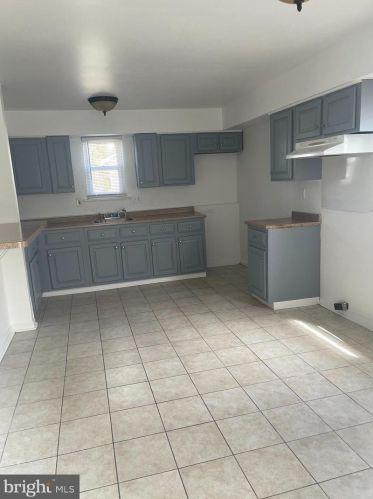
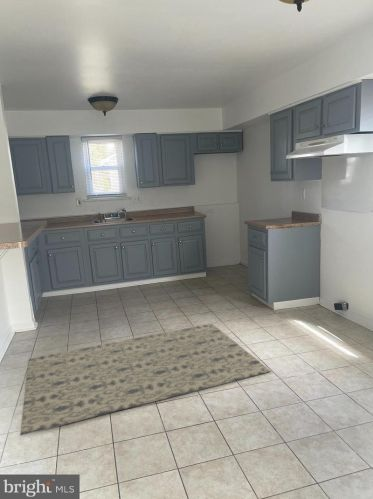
+ rug [19,323,271,436]
